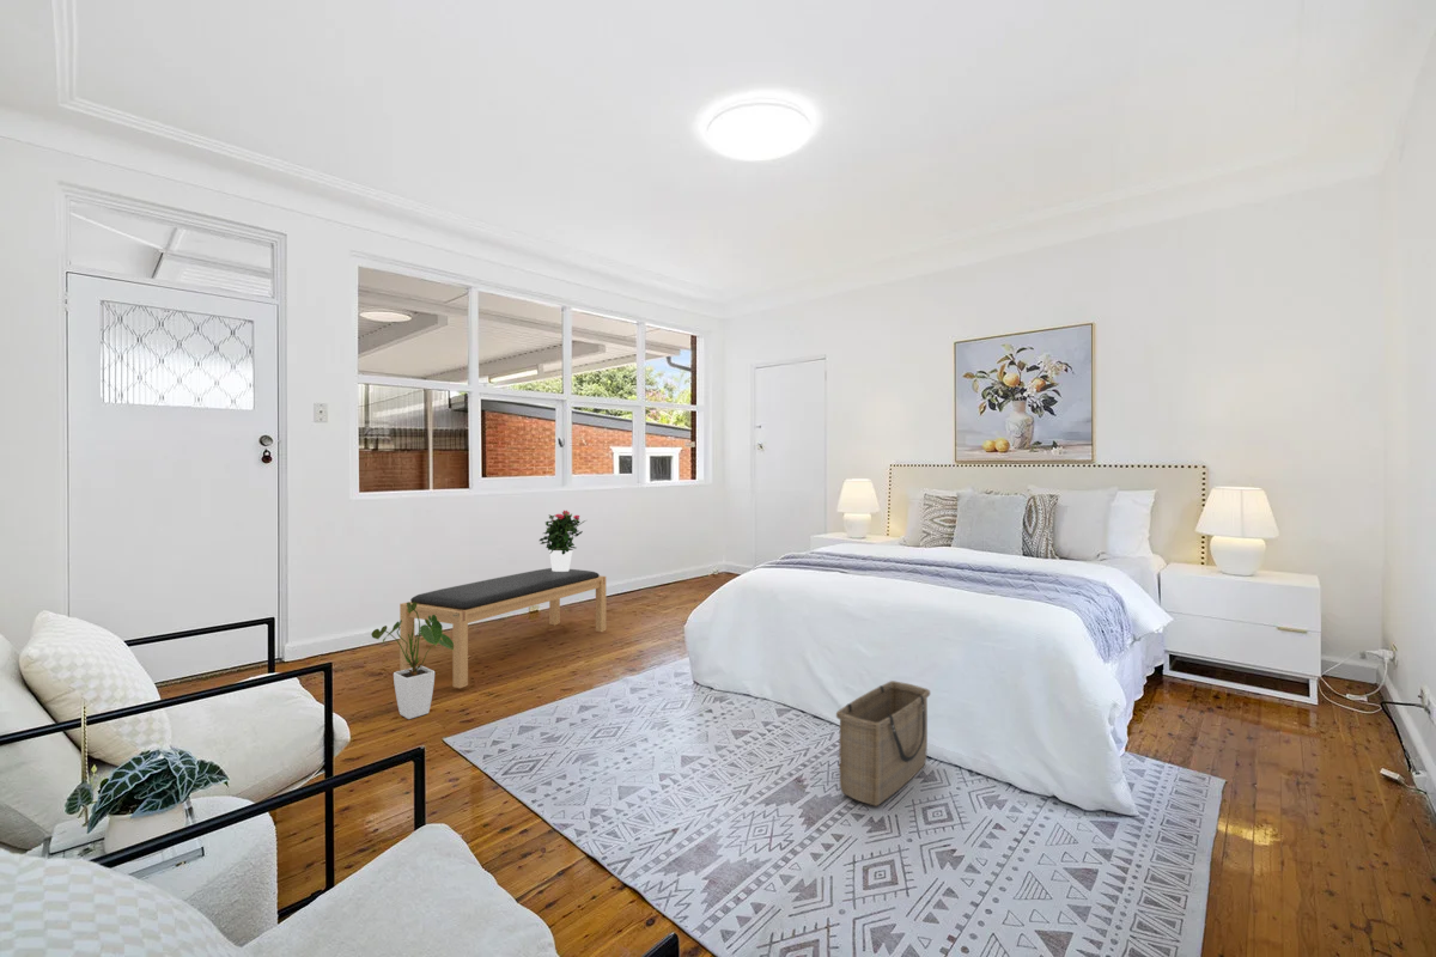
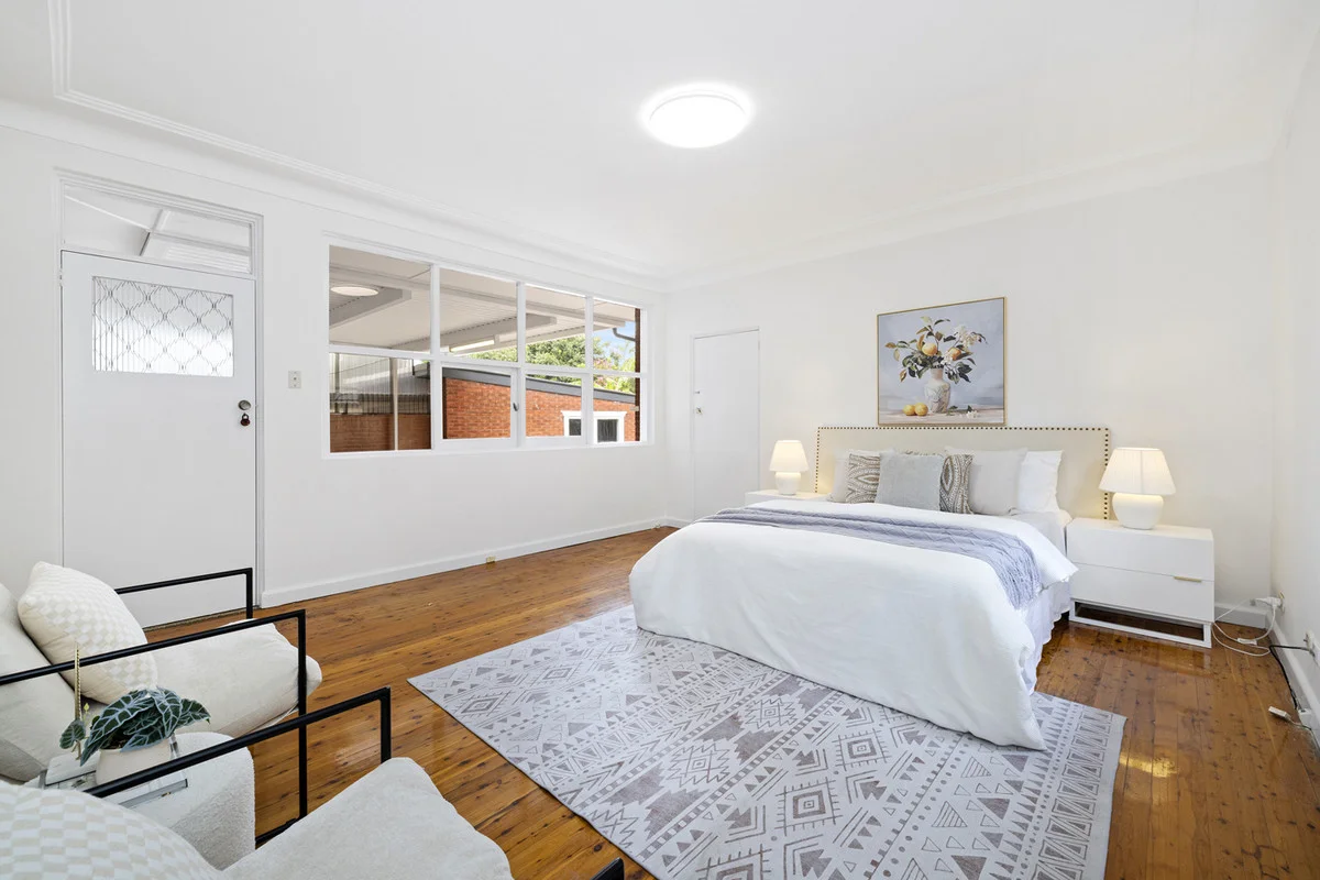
- basket [835,679,931,806]
- house plant [370,602,454,720]
- potted flower [538,510,586,572]
- bench [398,567,607,689]
